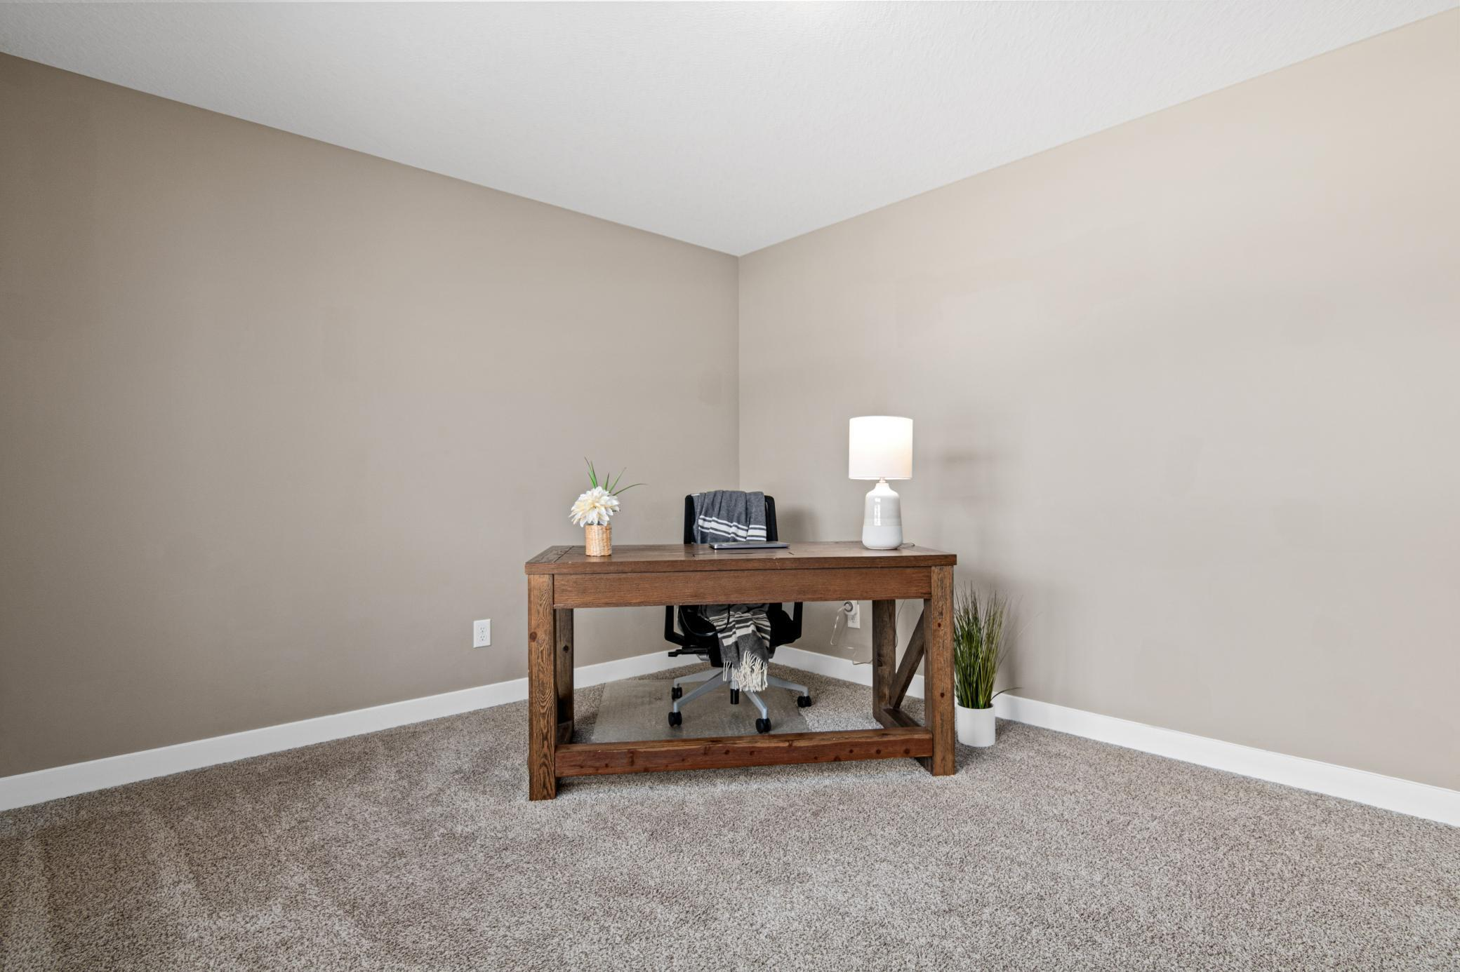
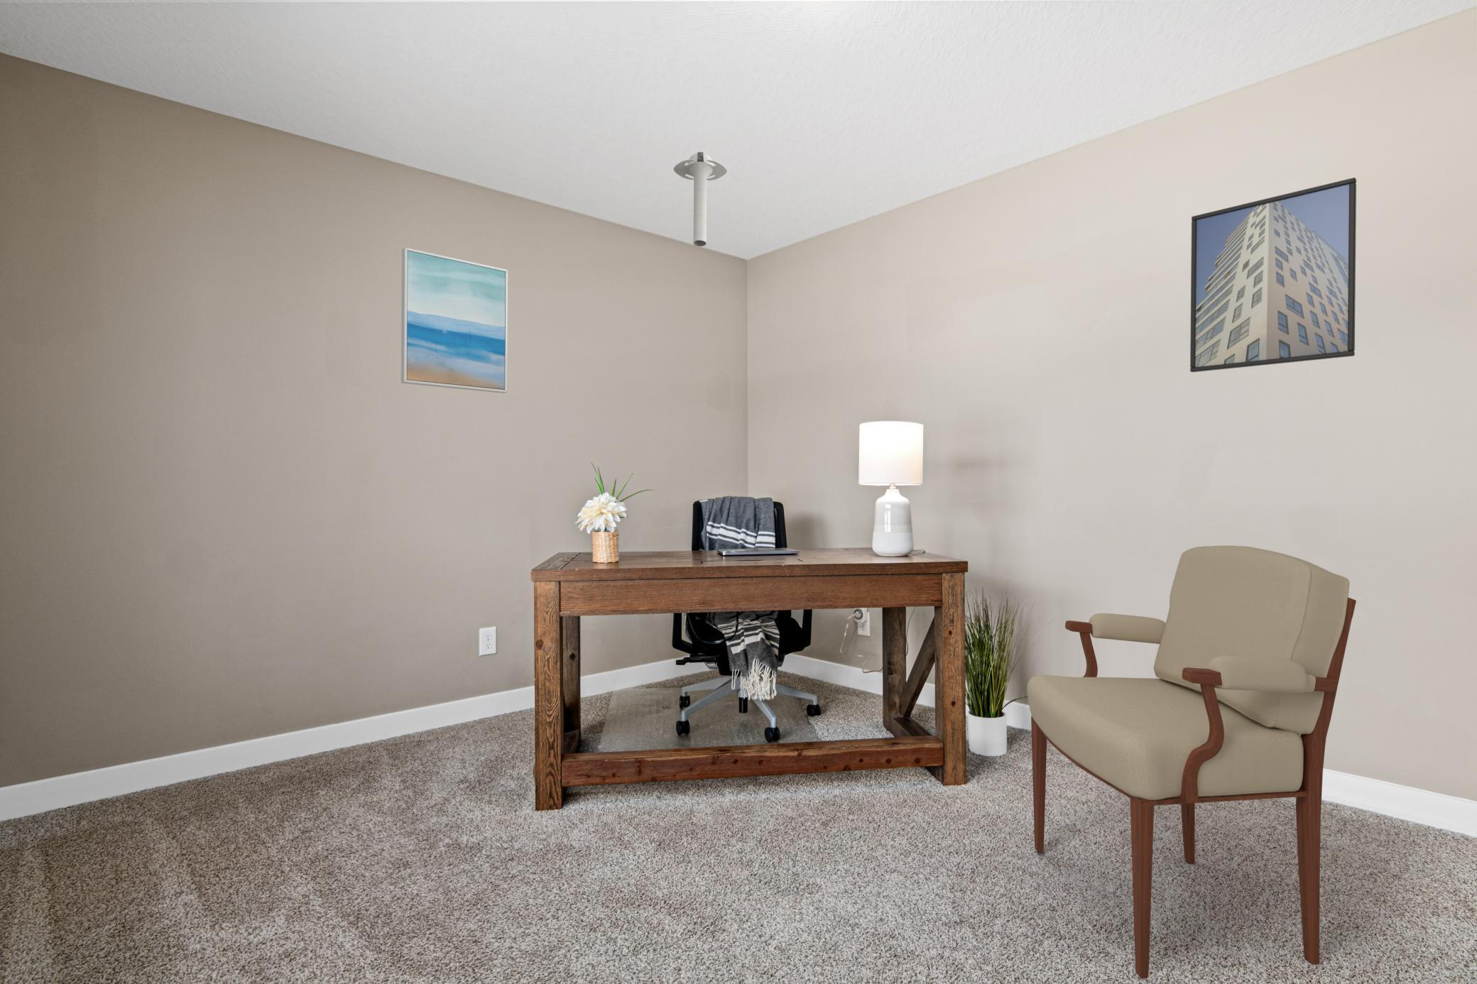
+ wall art [401,246,508,394]
+ ceiling light [673,152,728,247]
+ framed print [1189,177,1357,372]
+ armchair [1027,545,1357,980]
